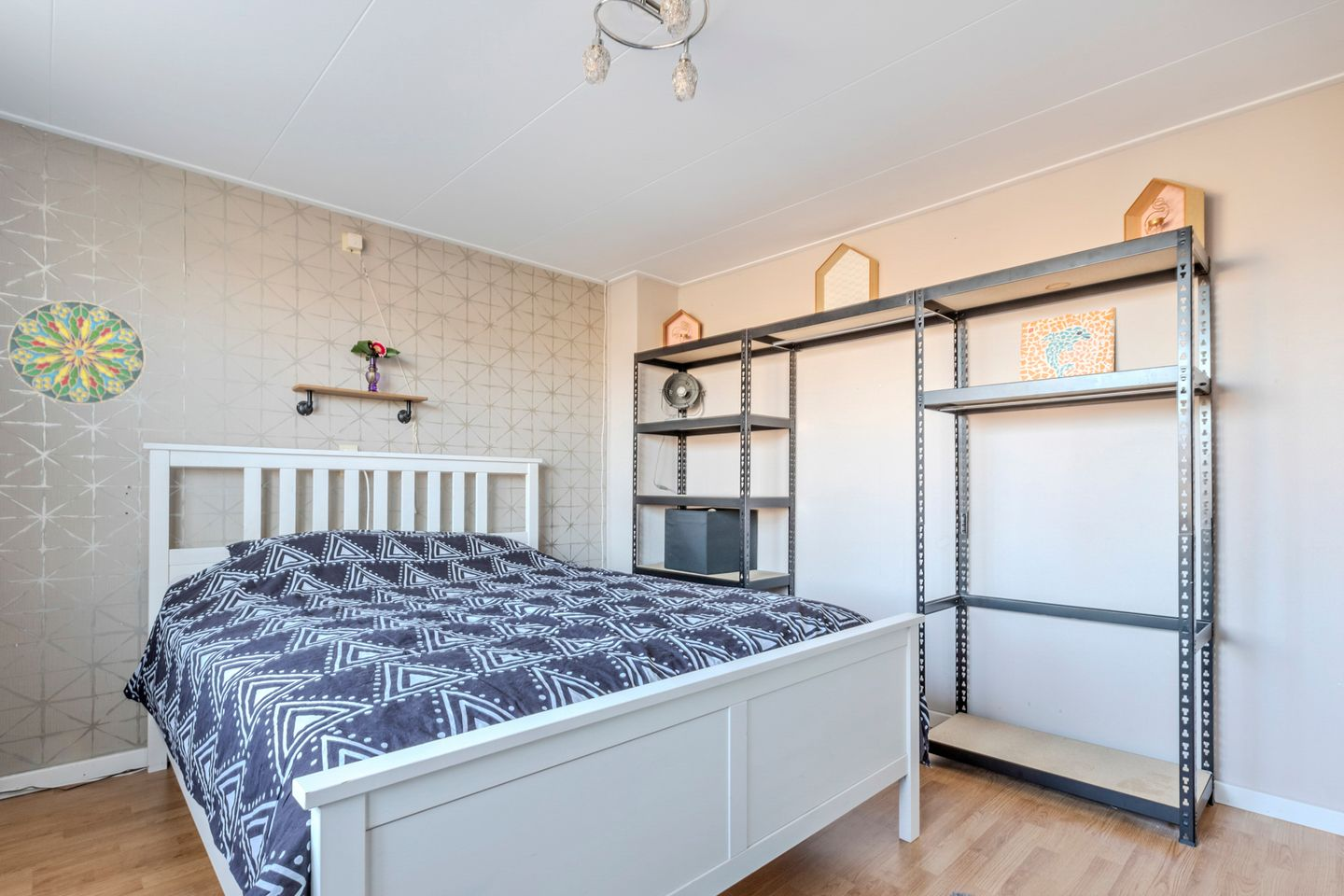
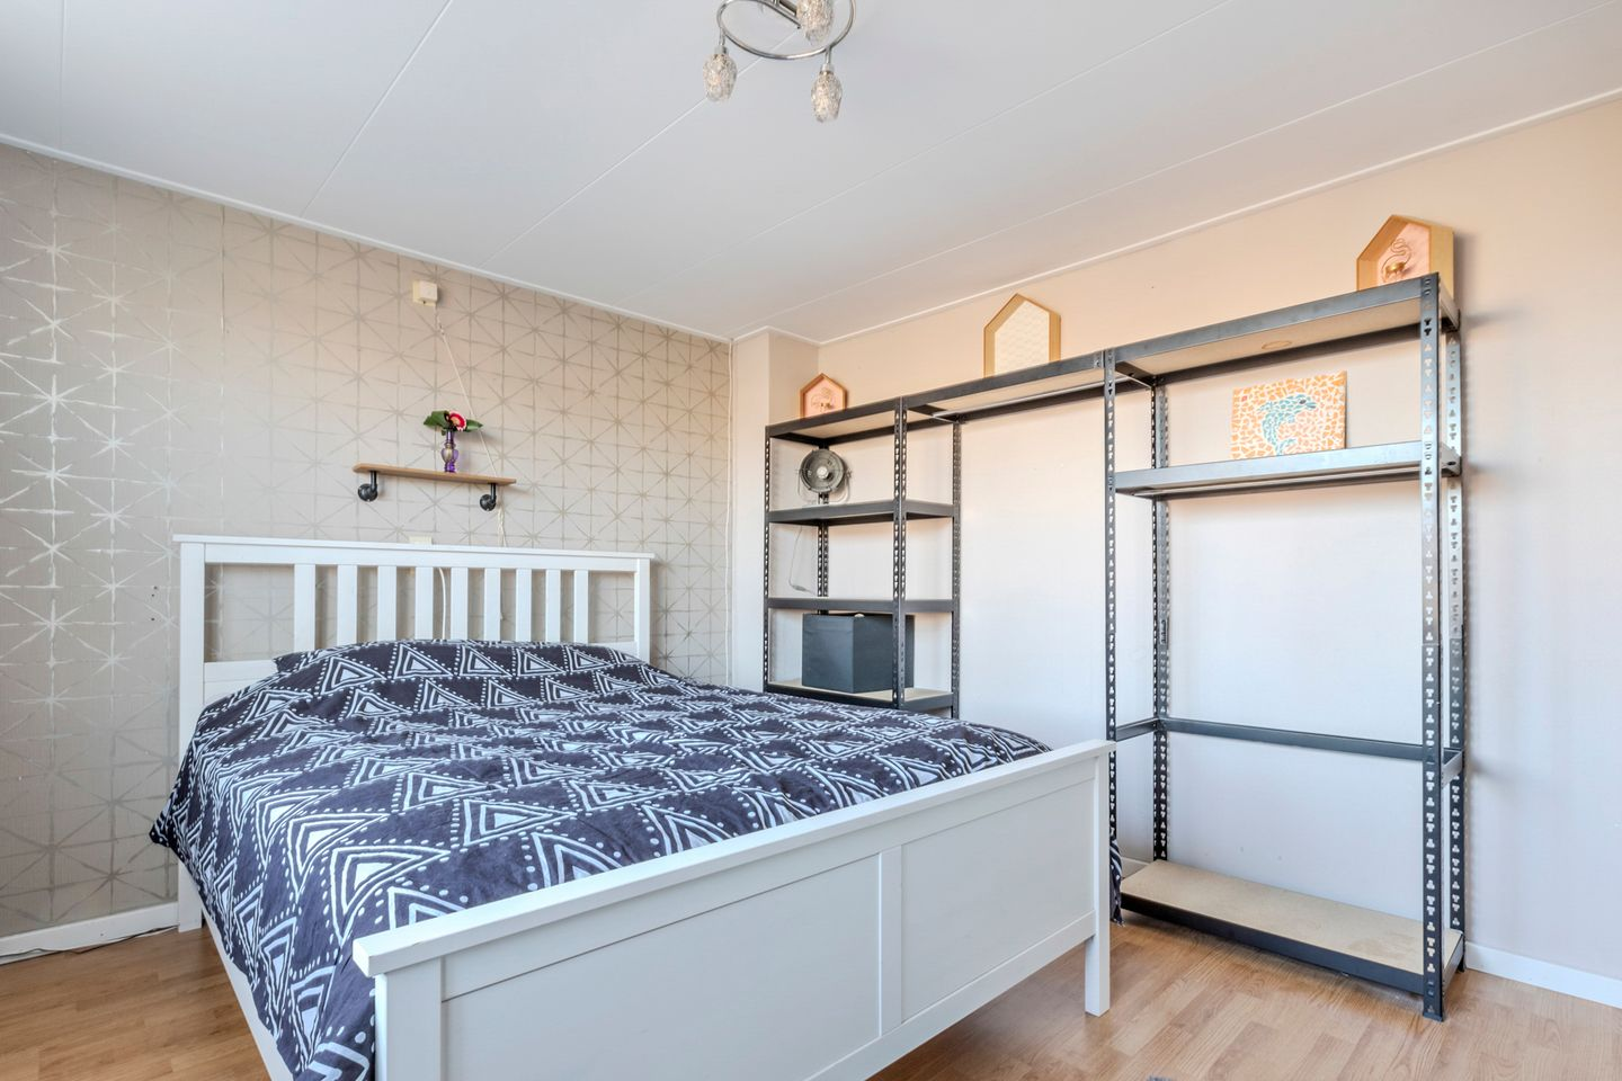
- decorative plate [7,300,147,406]
